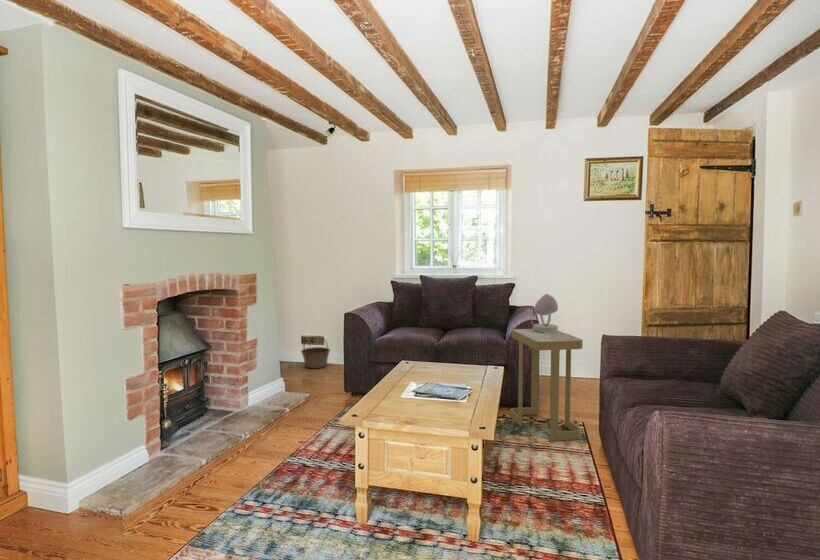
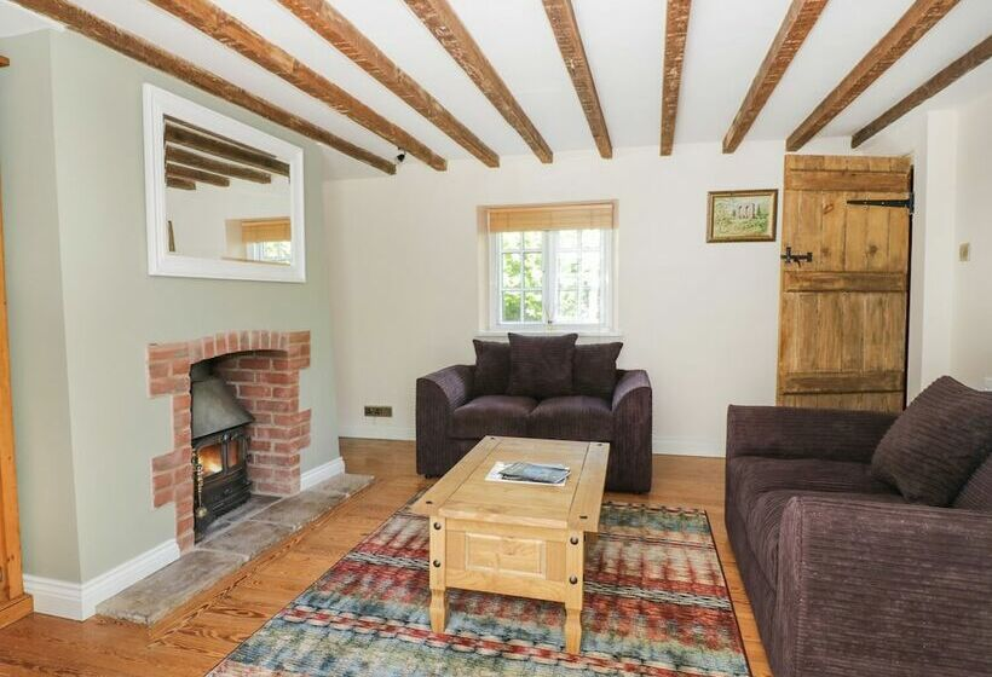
- side table [510,328,584,442]
- table lamp [529,293,577,339]
- basket [300,335,331,370]
